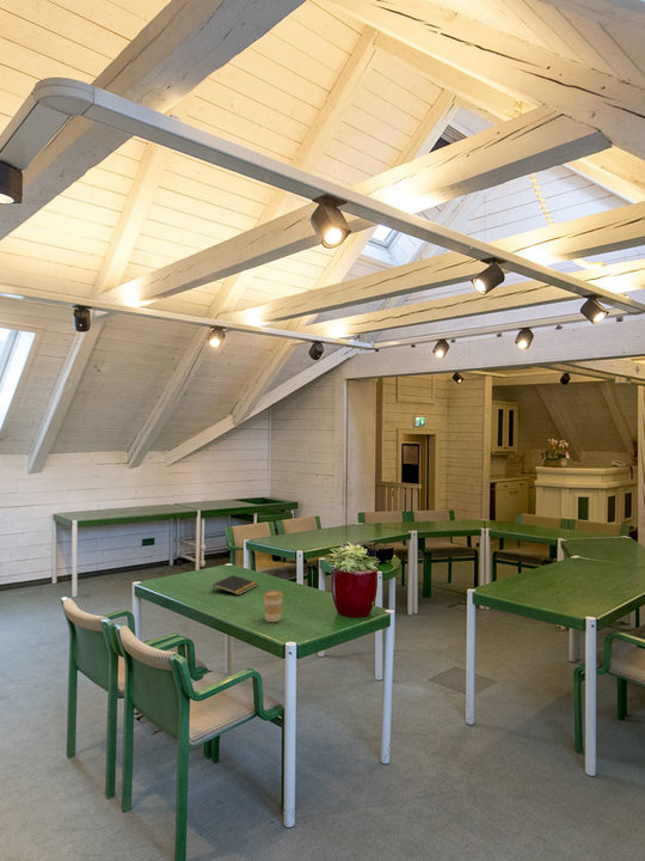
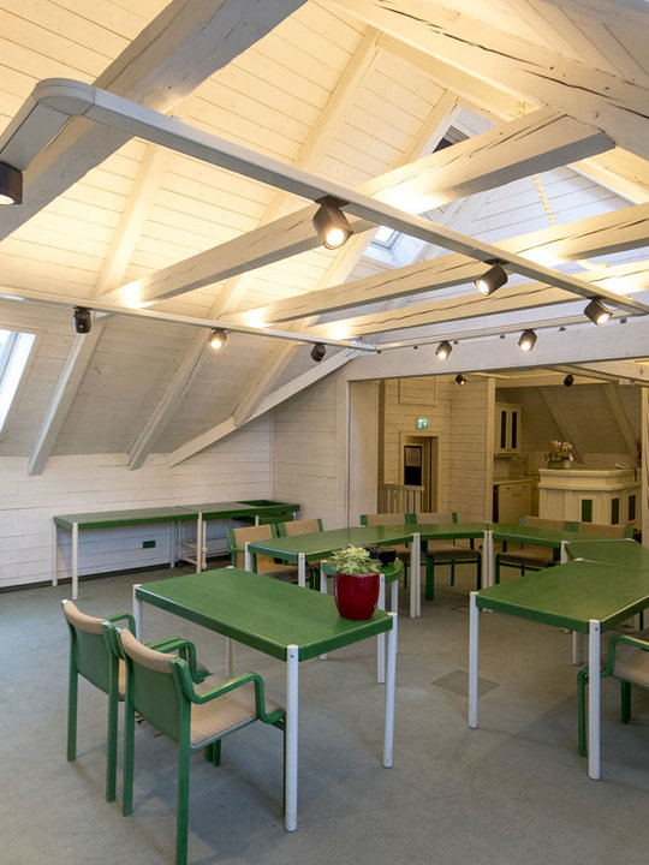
- notepad [211,574,259,596]
- coffee cup [262,590,284,623]
